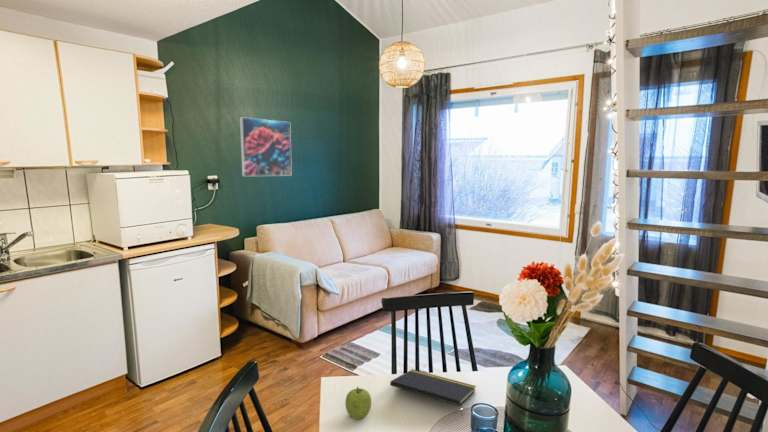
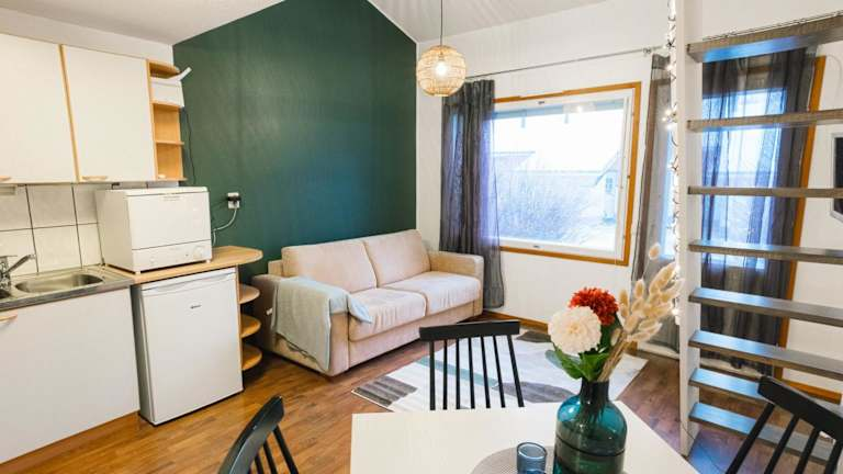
- notepad [389,368,477,416]
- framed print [239,116,293,177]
- fruit [344,386,372,420]
